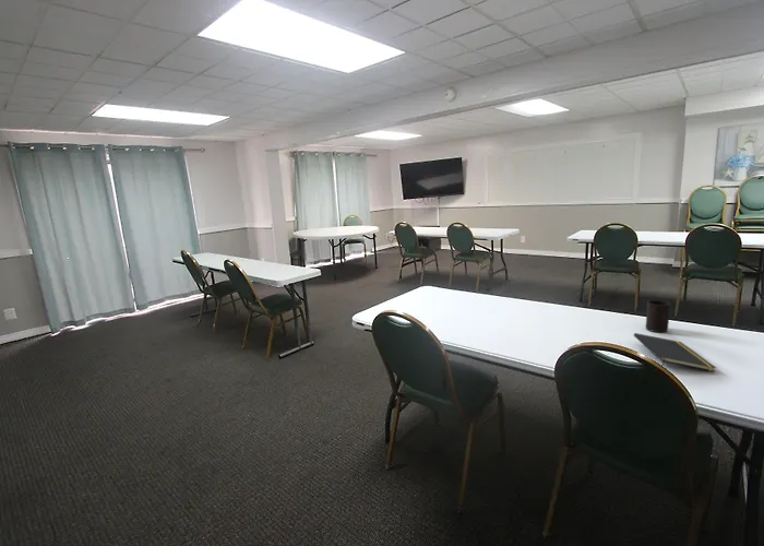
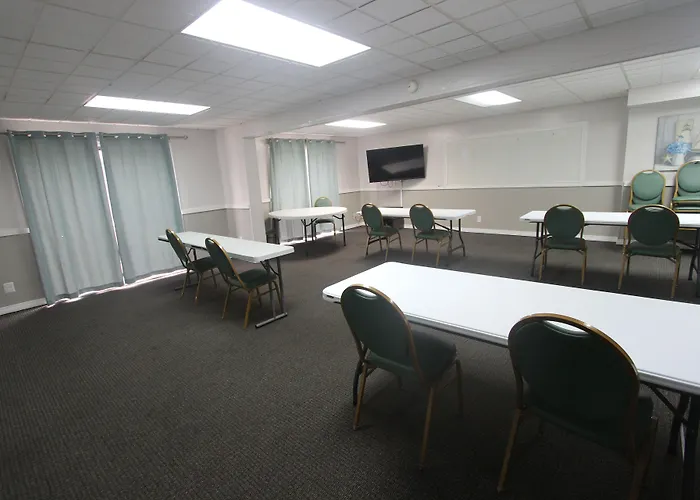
- notepad [633,332,717,372]
- cup [645,299,671,333]
